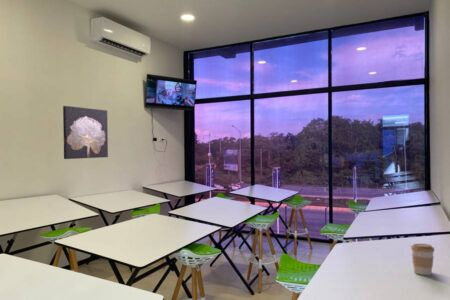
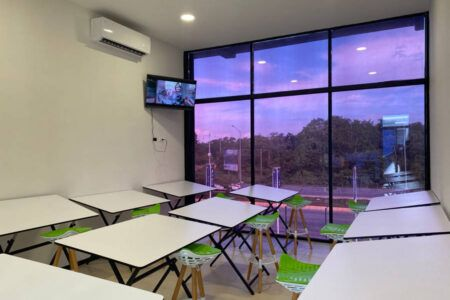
- wall art [62,105,109,160]
- coffee cup [410,243,436,276]
